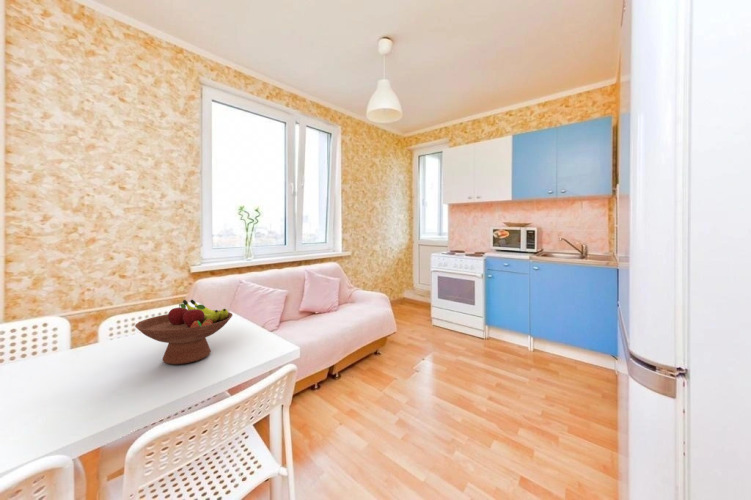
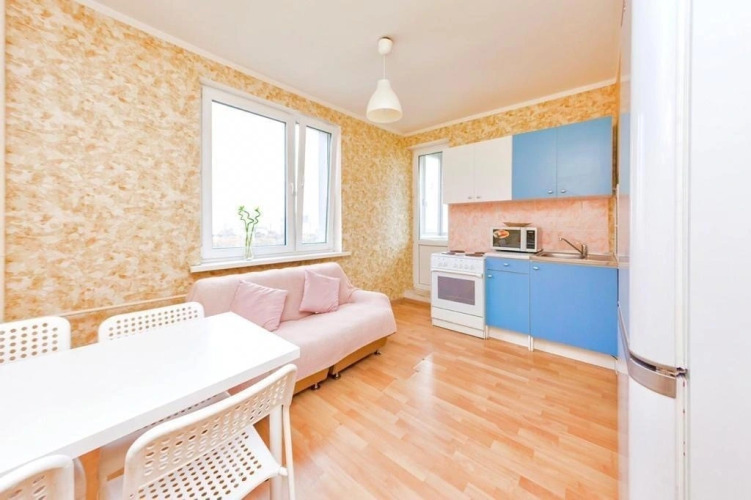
- fruit bowl [134,299,233,365]
